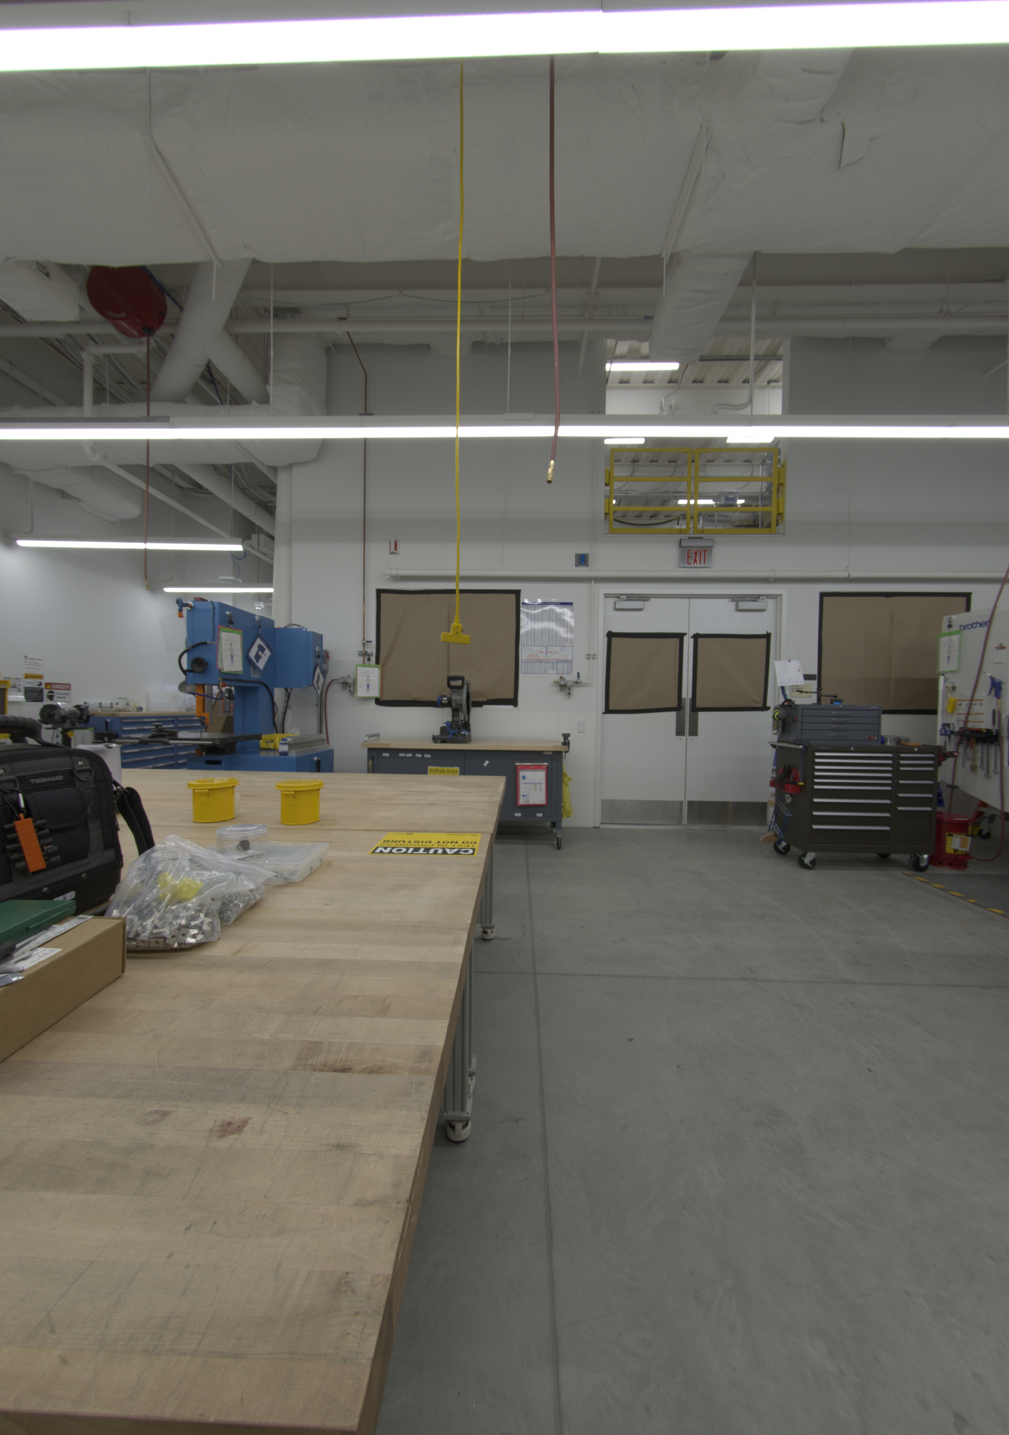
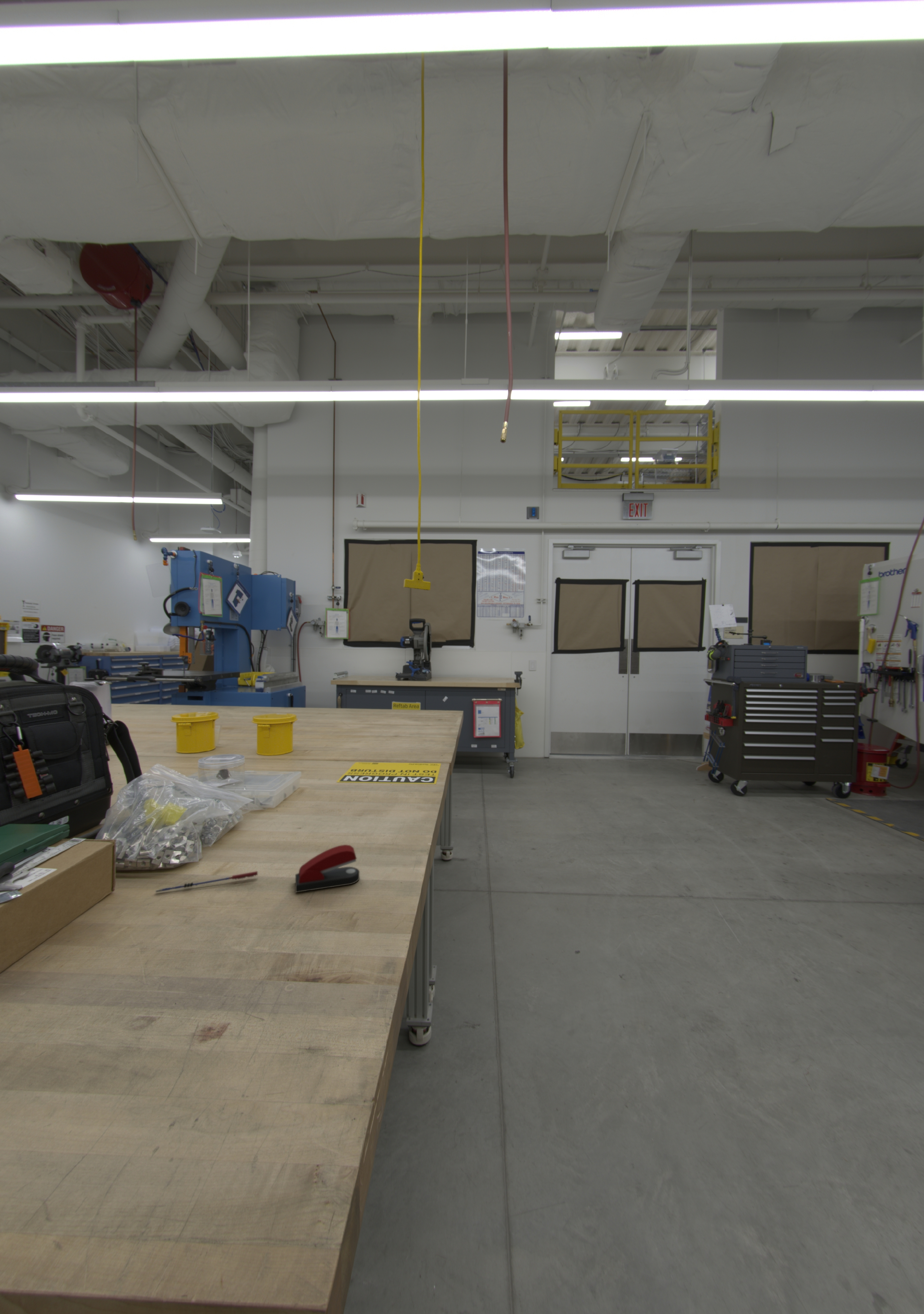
+ stapler [295,844,360,893]
+ pen [155,871,258,893]
